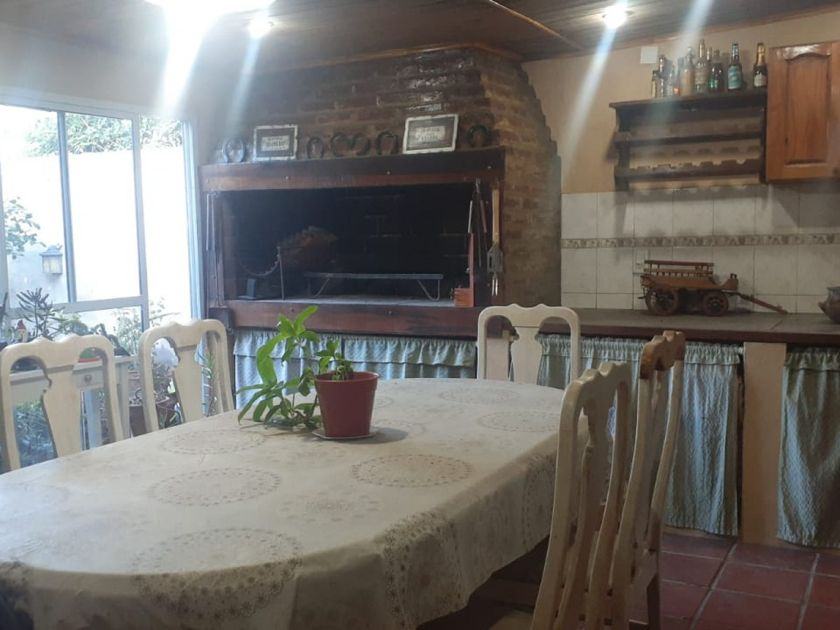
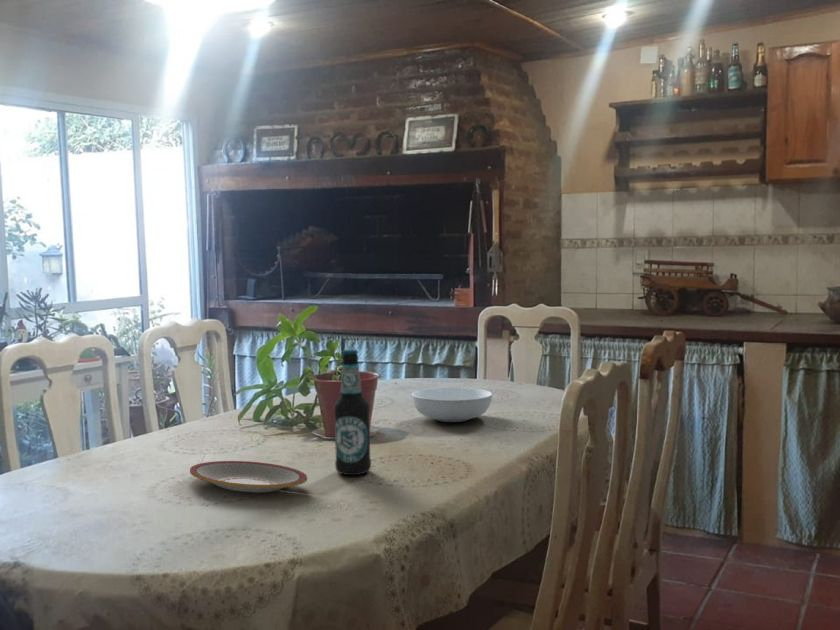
+ bottle [333,348,372,476]
+ plate [189,460,308,493]
+ serving bowl [411,386,493,423]
